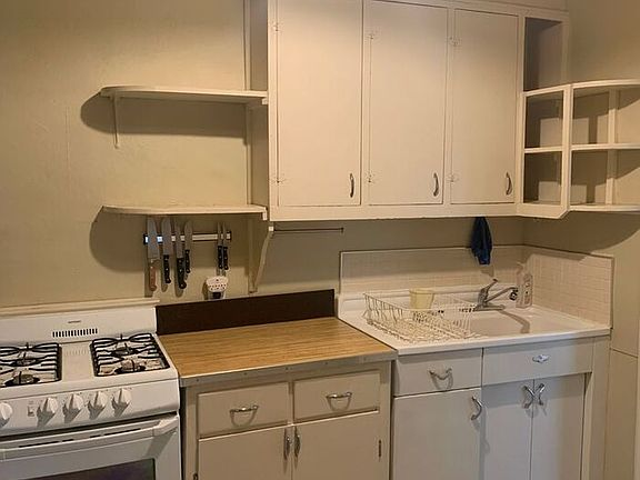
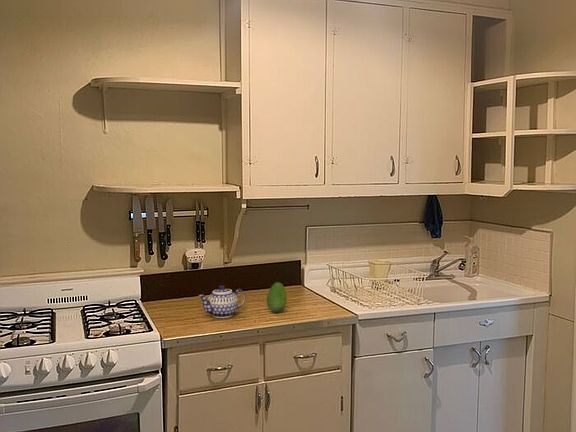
+ teapot [197,285,247,319]
+ fruit [266,281,287,314]
